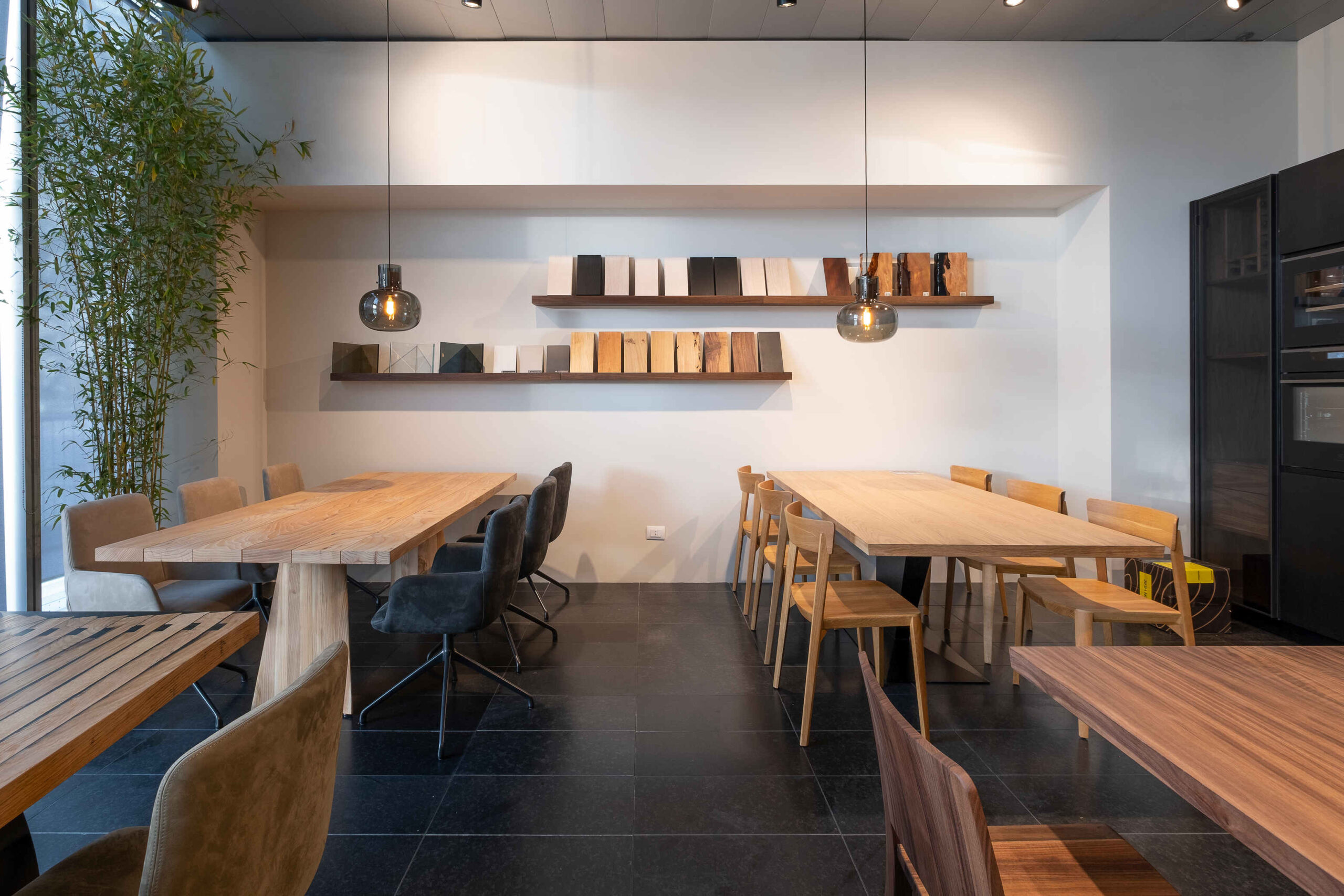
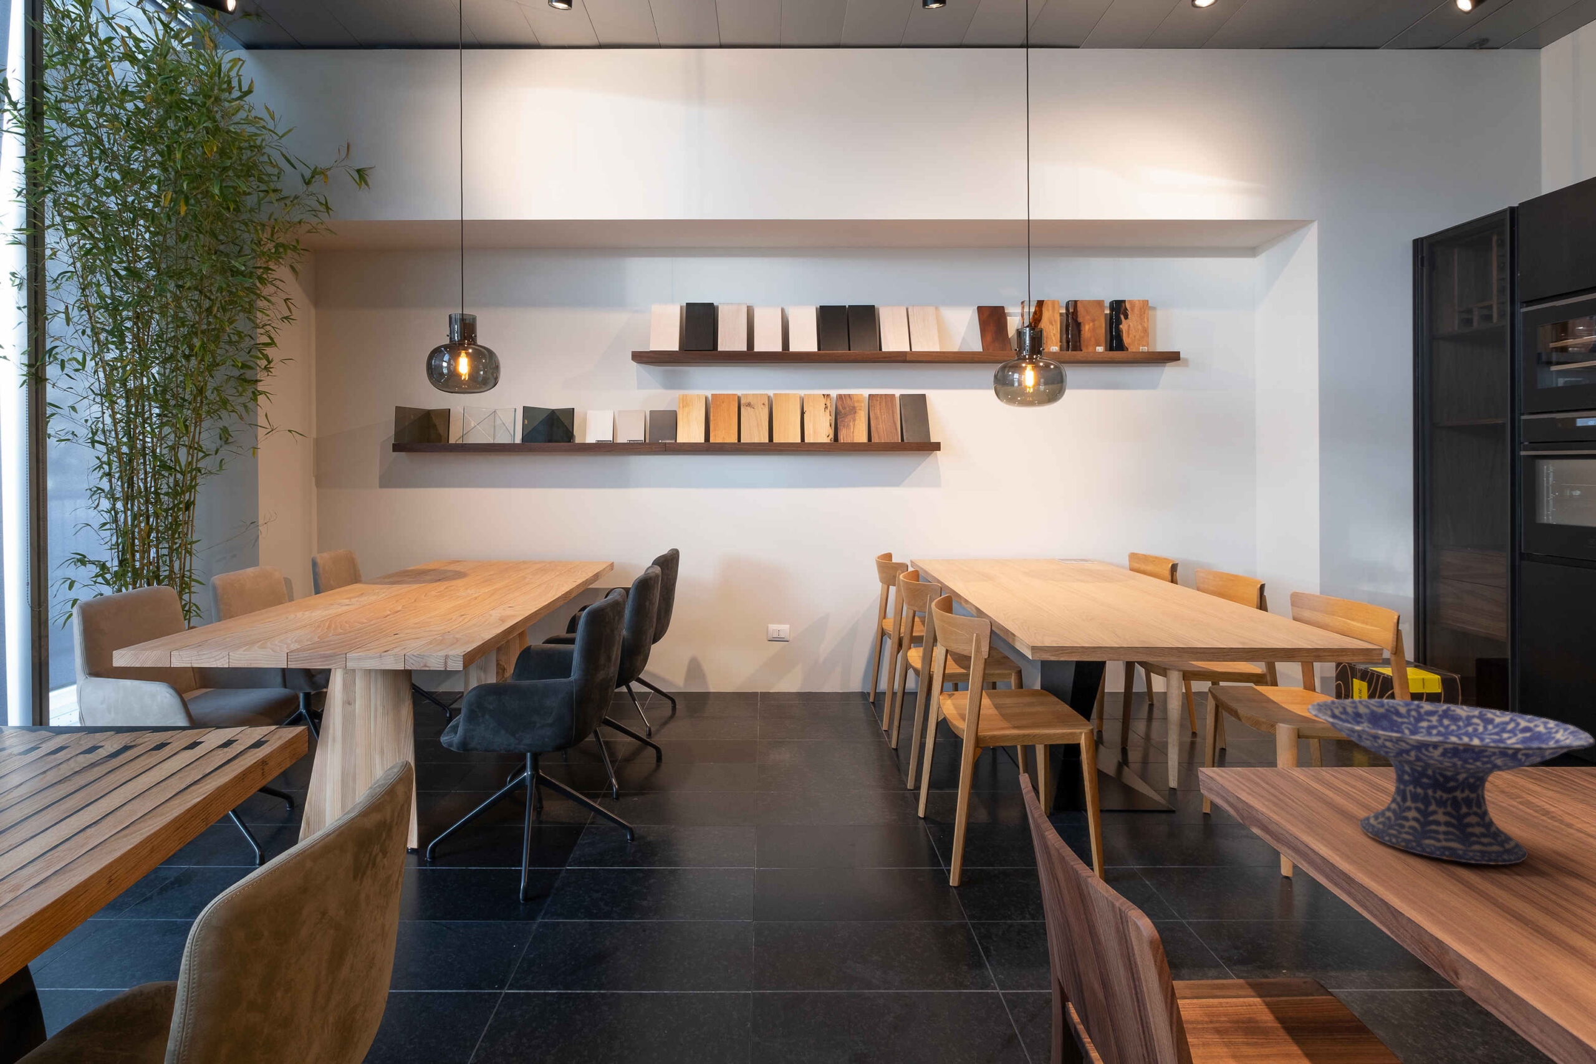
+ decorative bowl [1306,698,1596,866]
